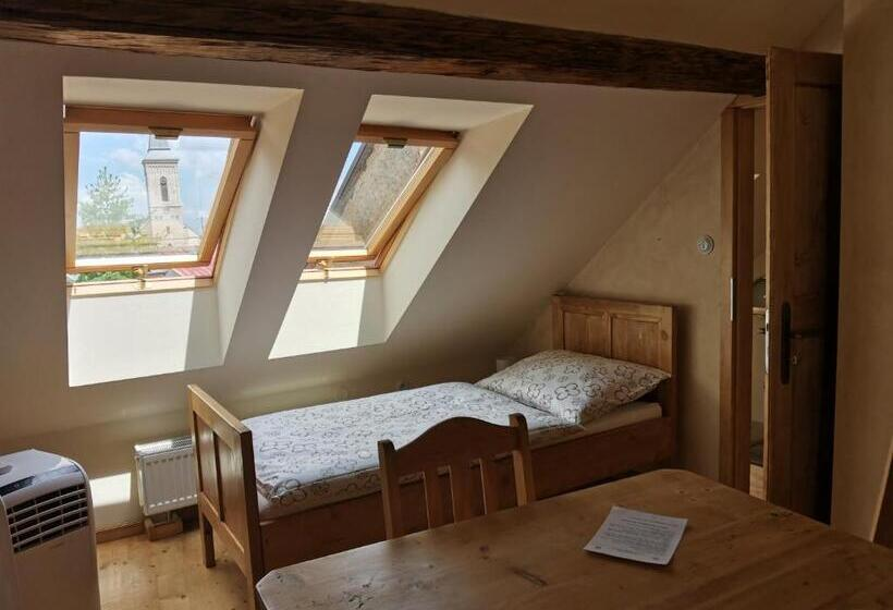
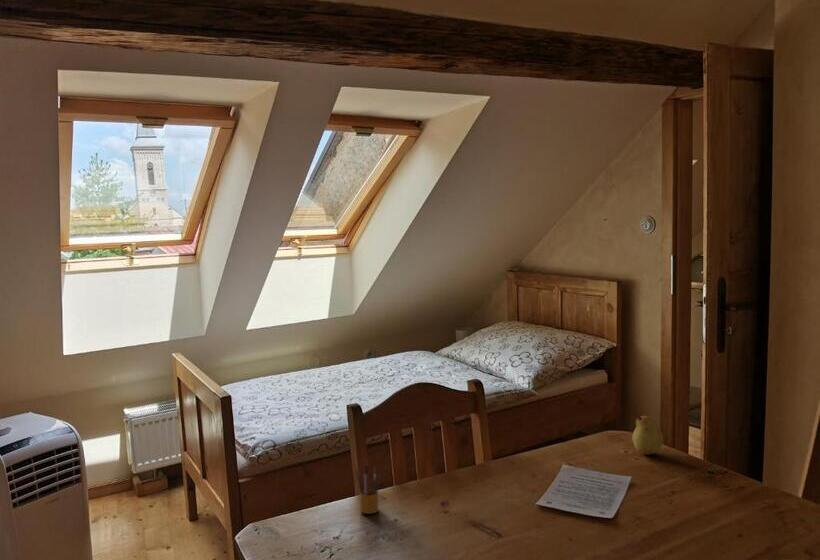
+ pencil box [354,462,382,515]
+ fruit [629,409,664,455]
